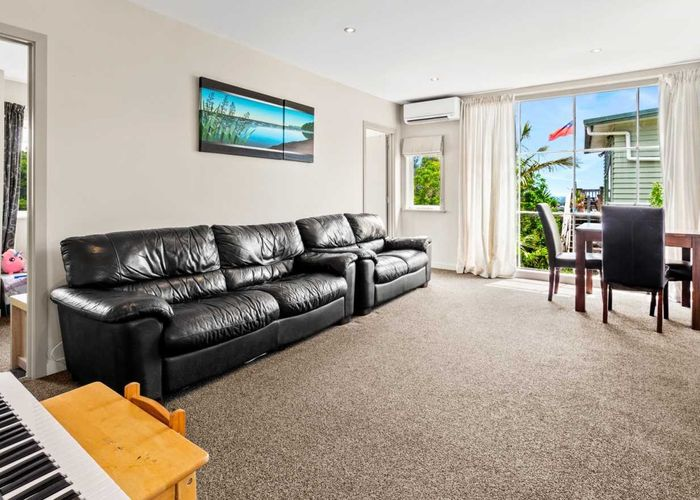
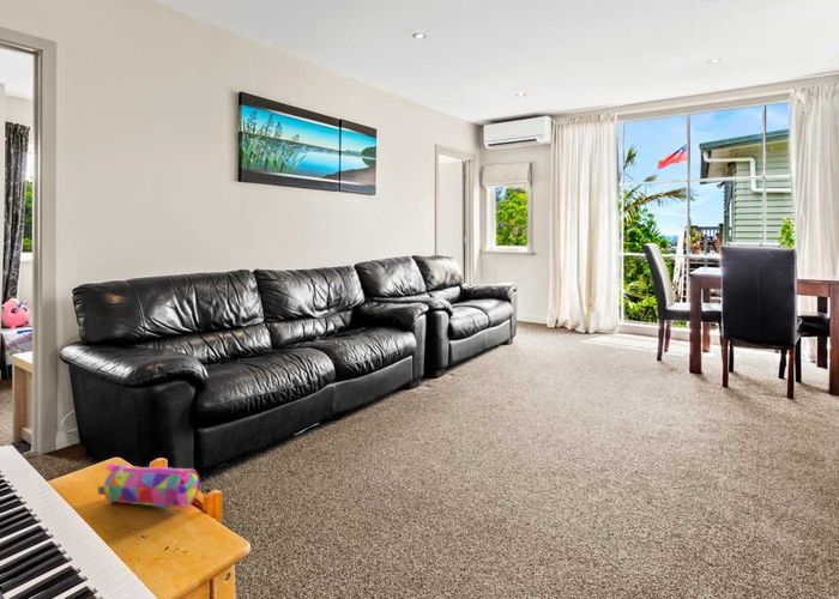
+ pencil case [97,461,201,509]
